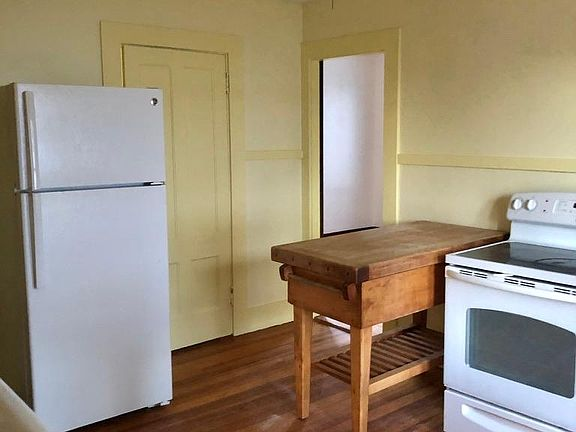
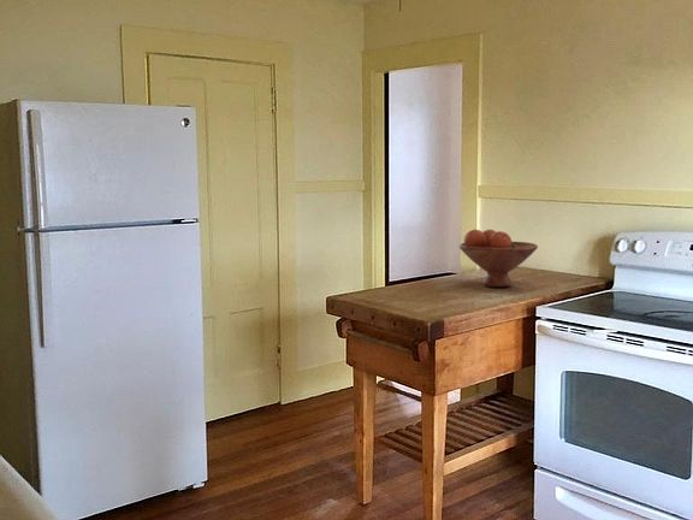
+ fruit bowl [458,229,539,288]
